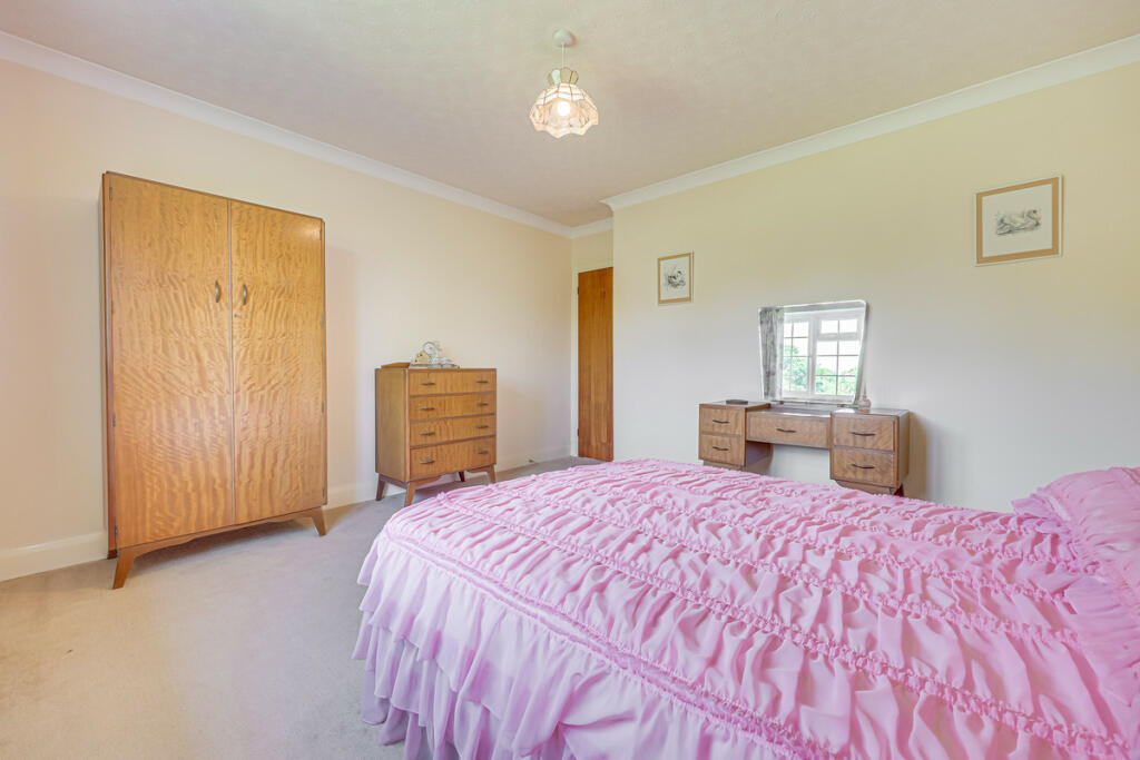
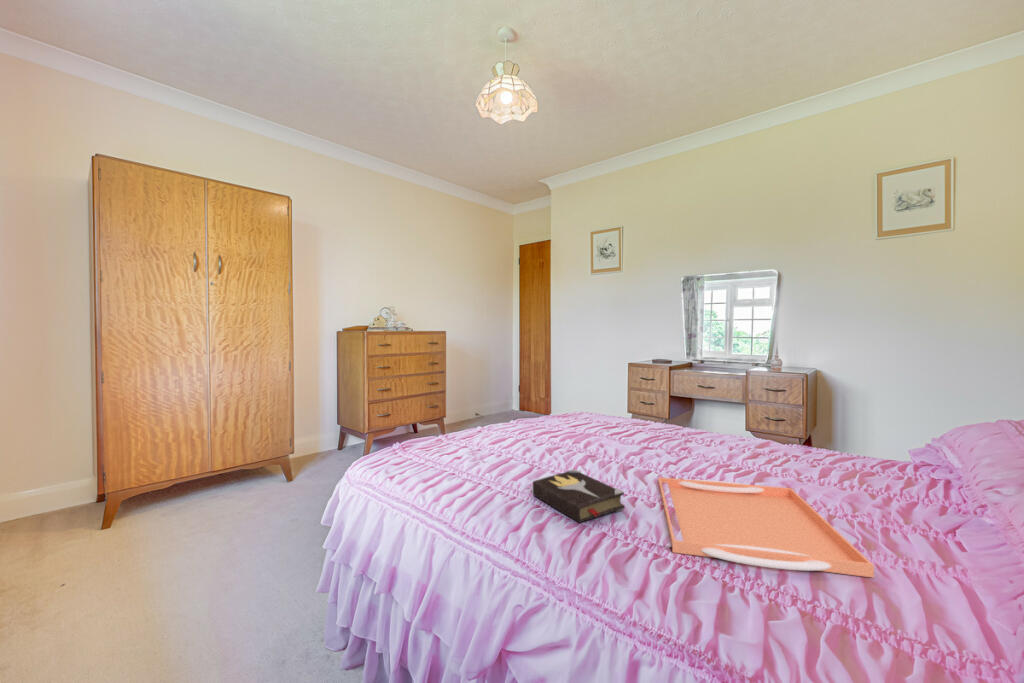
+ serving tray [657,476,875,579]
+ hardback book [532,468,626,524]
